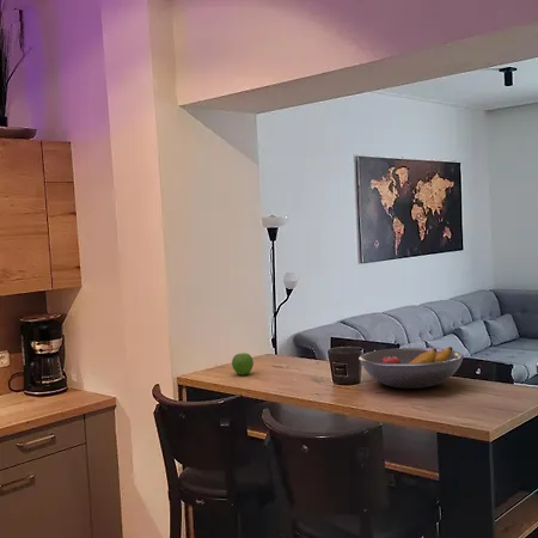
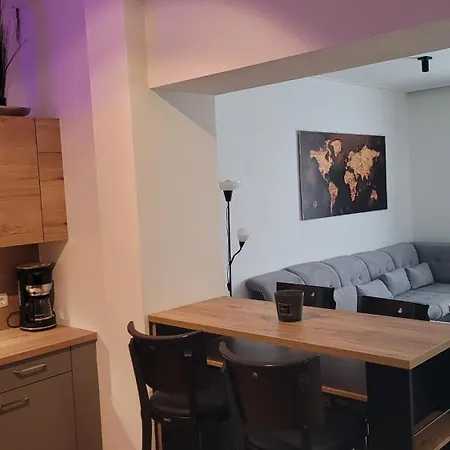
- fruit [231,351,255,377]
- fruit bowl [357,346,465,390]
